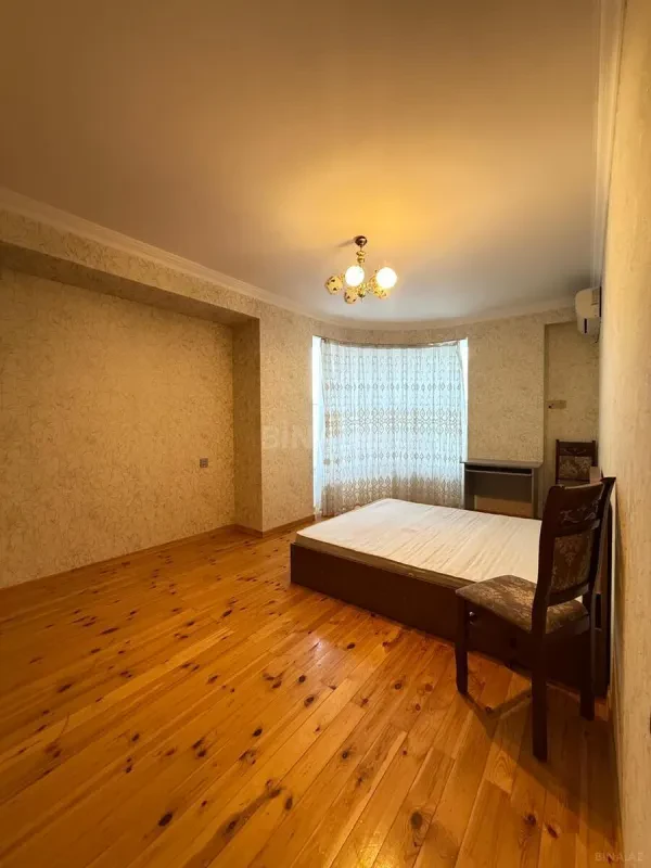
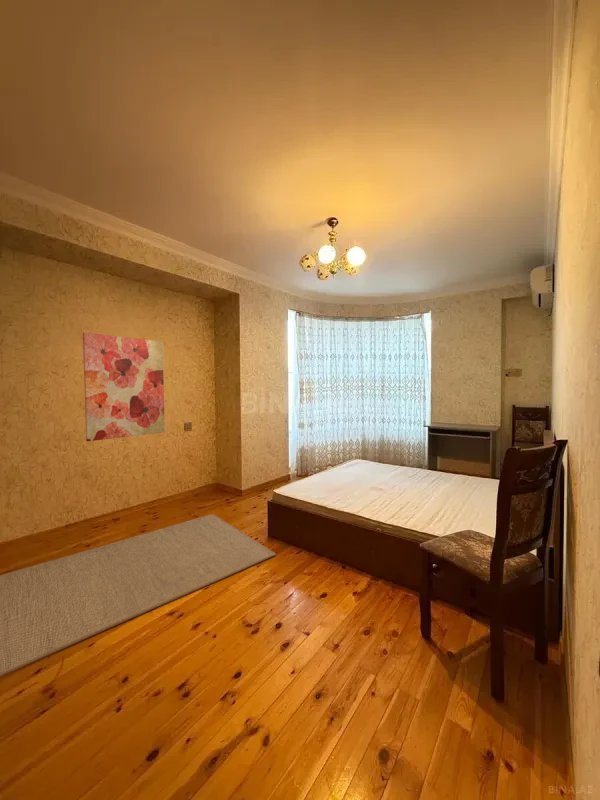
+ rug [0,513,277,678]
+ wall art [82,332,166,442]
